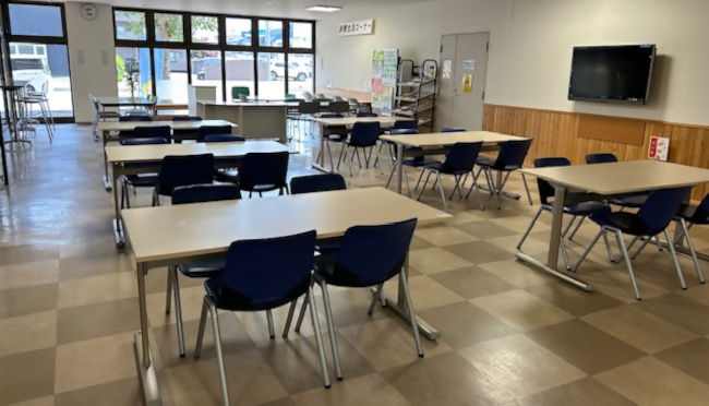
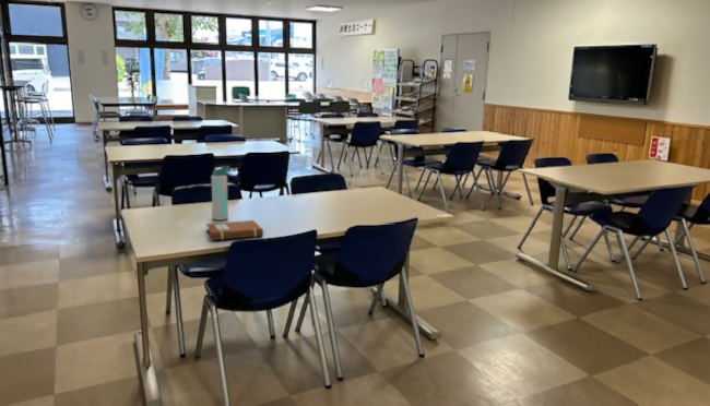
+ water bottle [210,165,230,222]
+ notebook [205,219,264,241]
